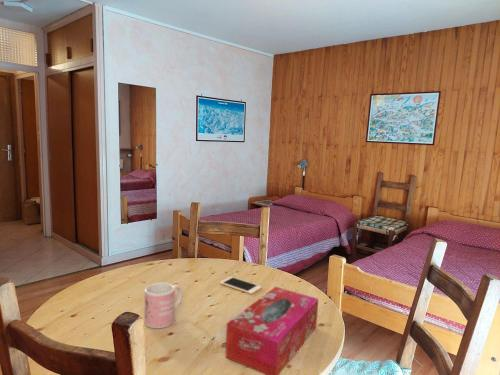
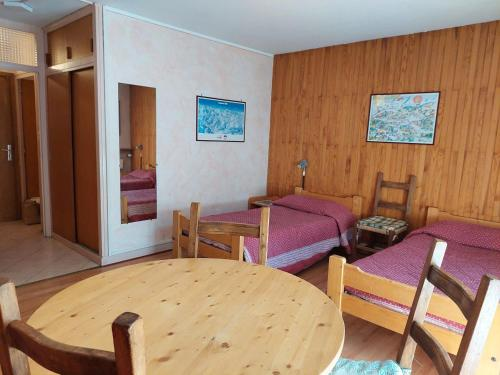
- mug [144,282,183,329]
- cell phone [219,276,263,295]
- tissue box [225,286,319,375]
